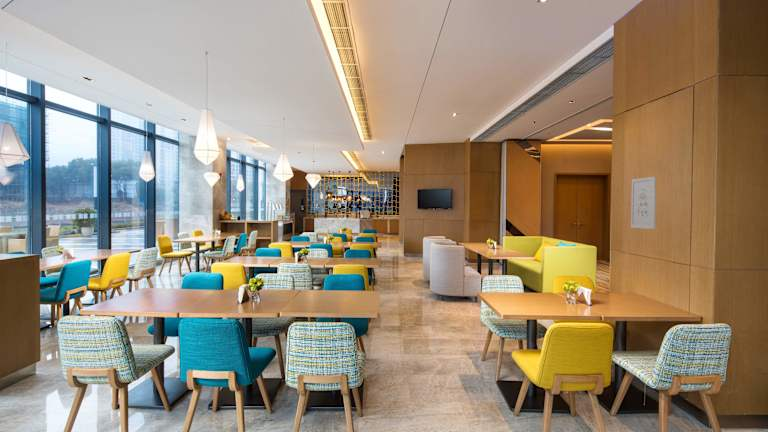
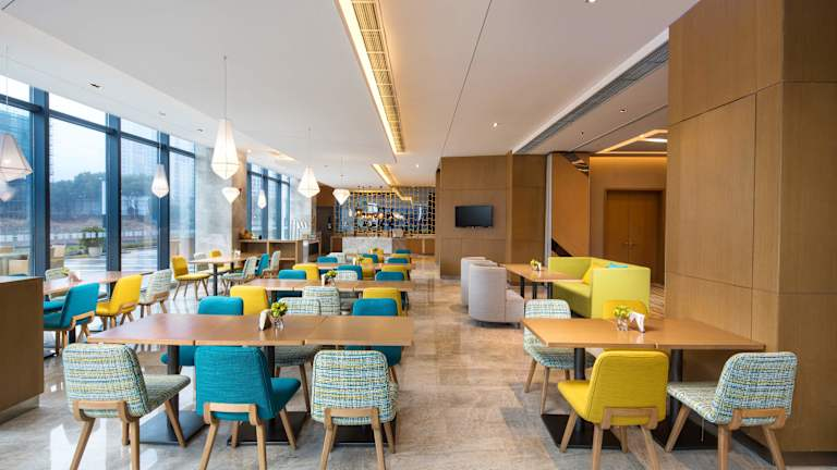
- wall art [630,176,657,230]
